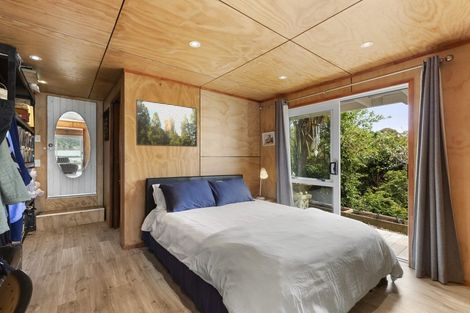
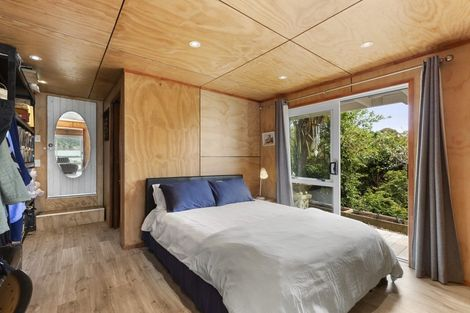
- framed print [135,98,198,148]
